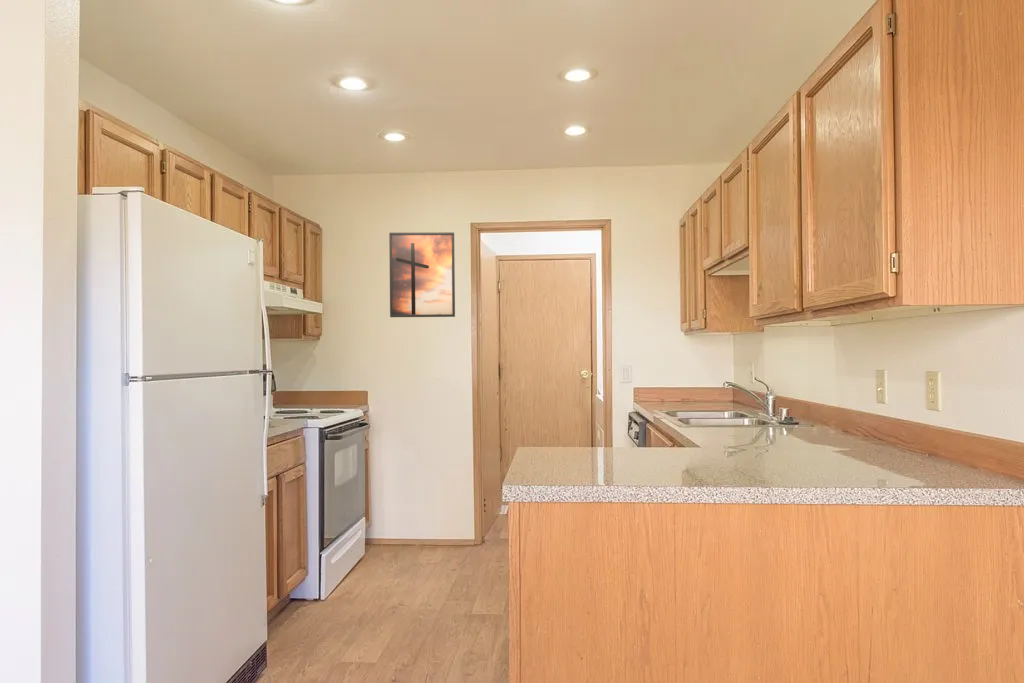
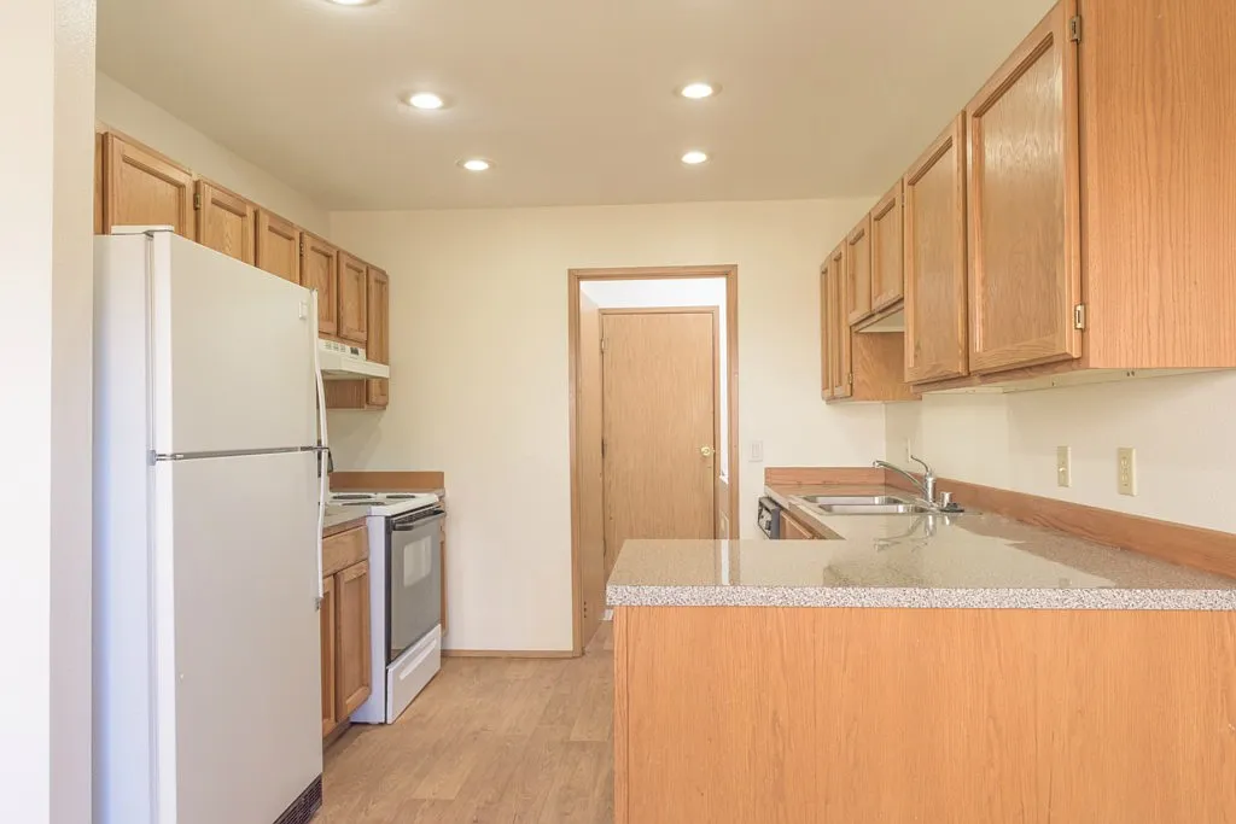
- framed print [388,231,456,318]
